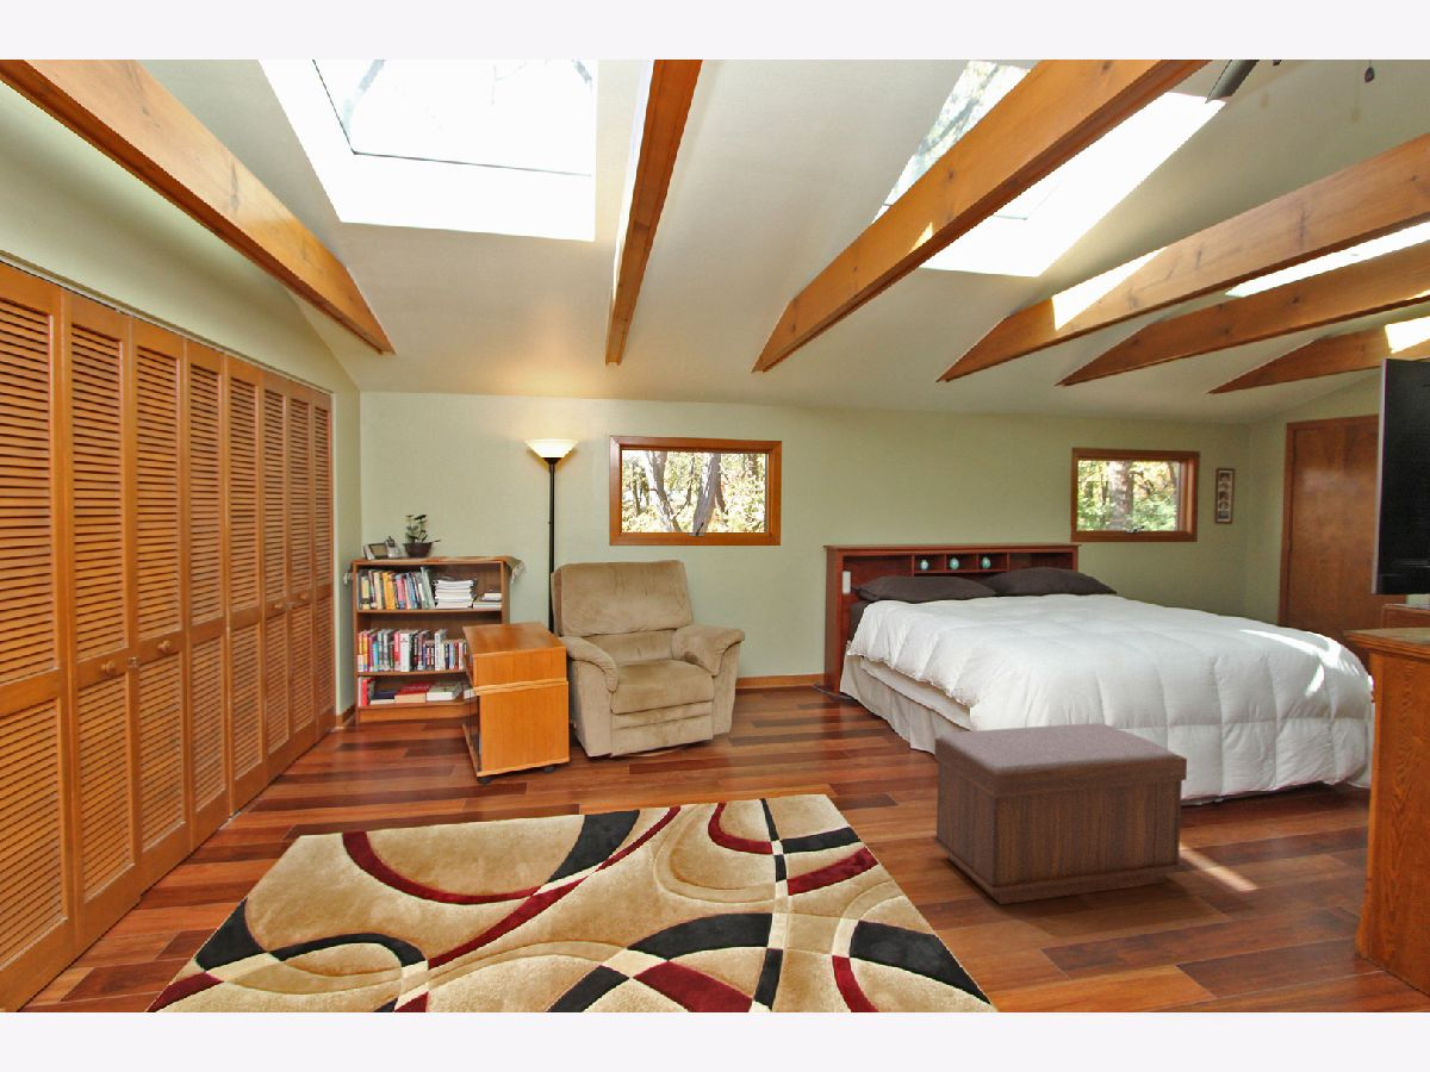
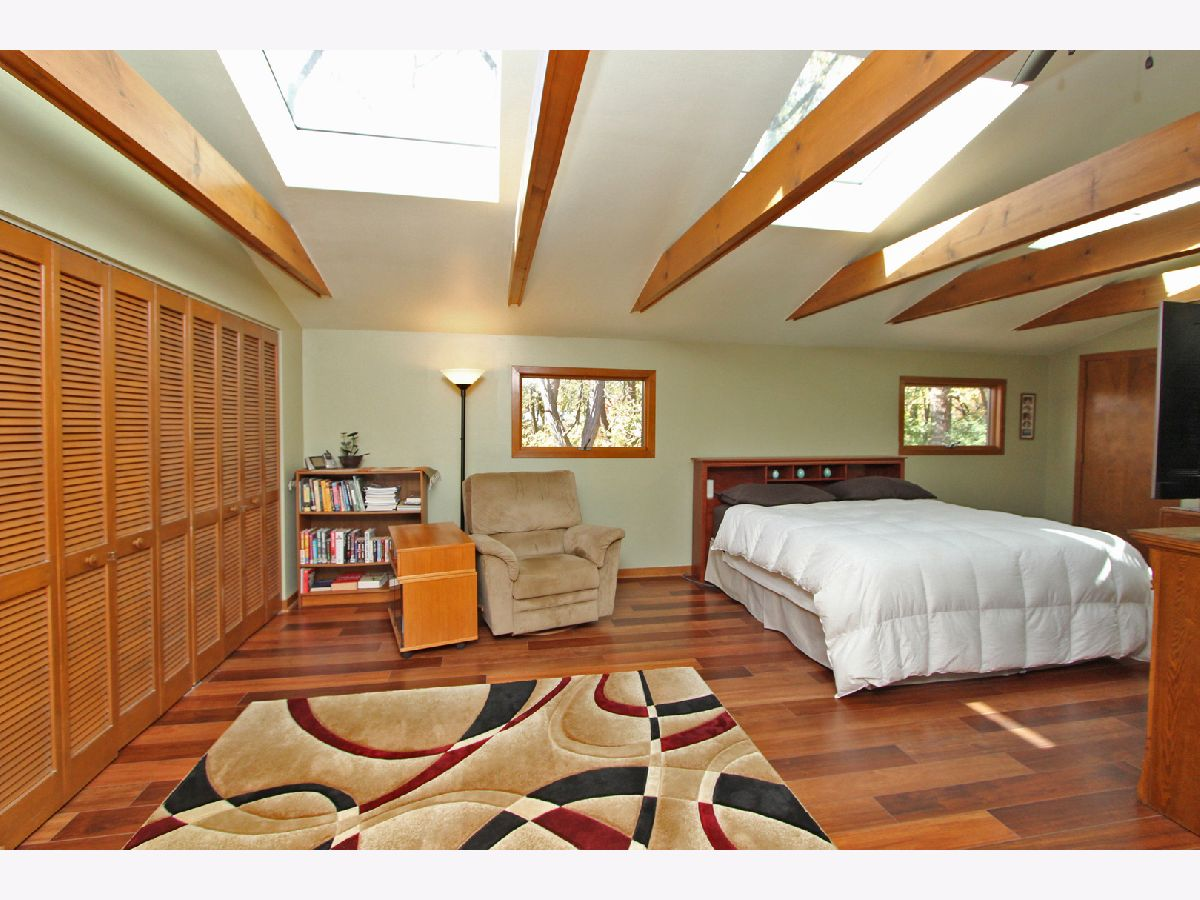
- bench [932,722,1188,905]
